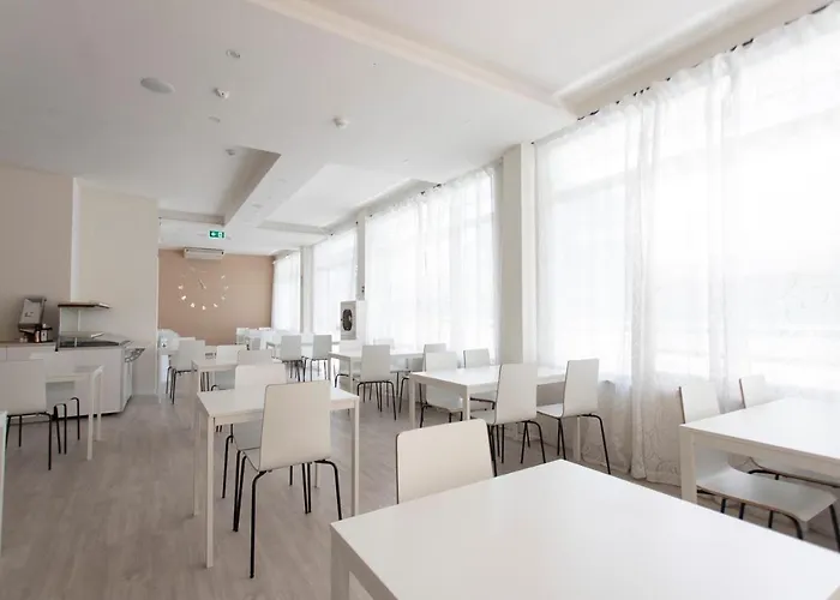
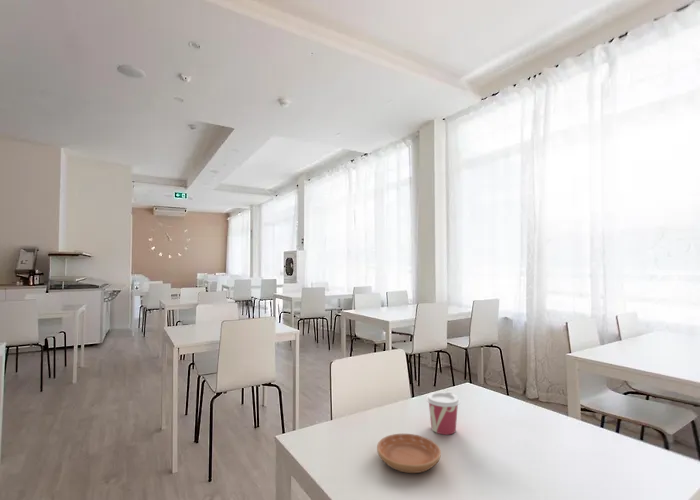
+ cup [425,391,461,436]
+ saucer [376,433,442,474]
